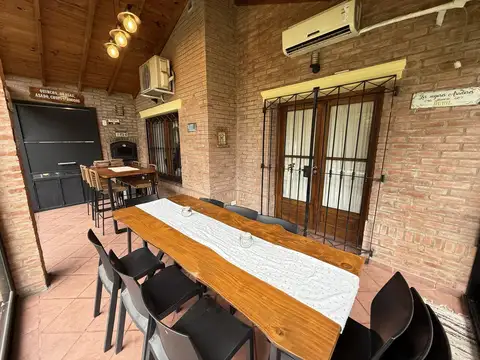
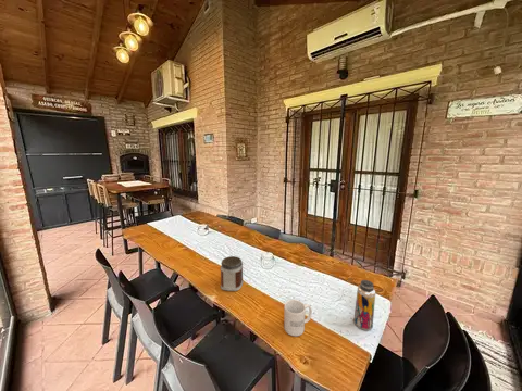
+ mug [283,299,313,337]
+ beverage bottle [352,279,376,331]
+ jar [220,255,244,292]
